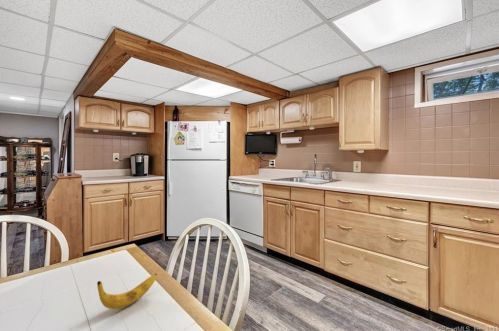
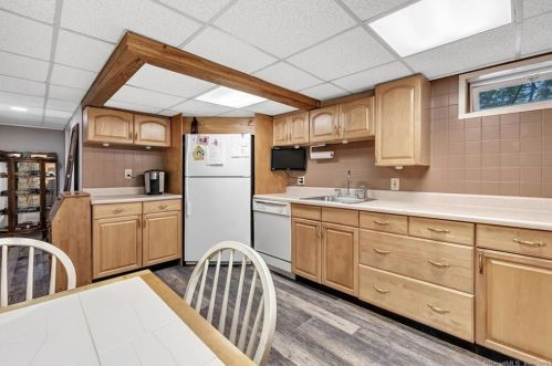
- banana [96,273,158,310]
